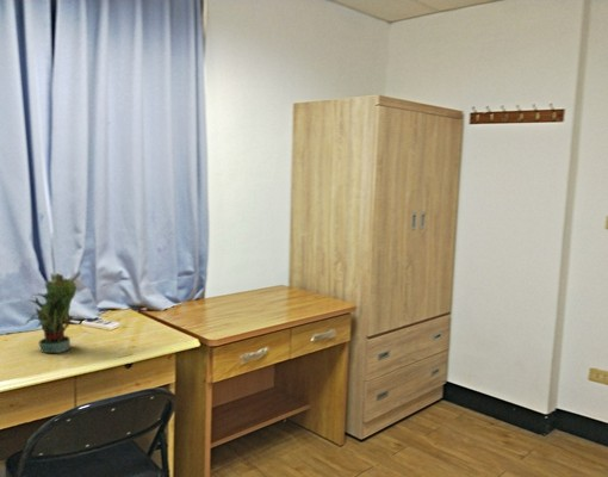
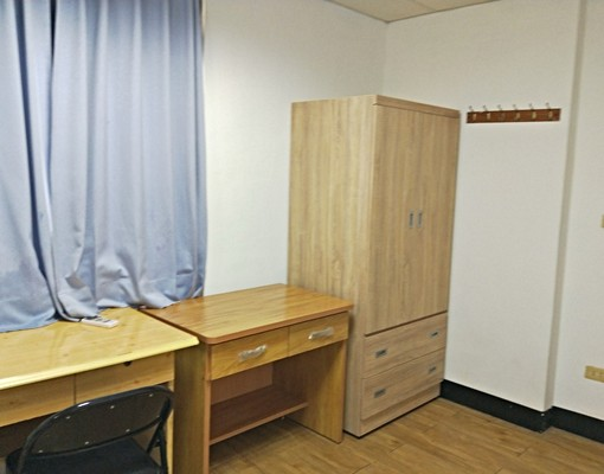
- potted plant [23,271,81,354]
